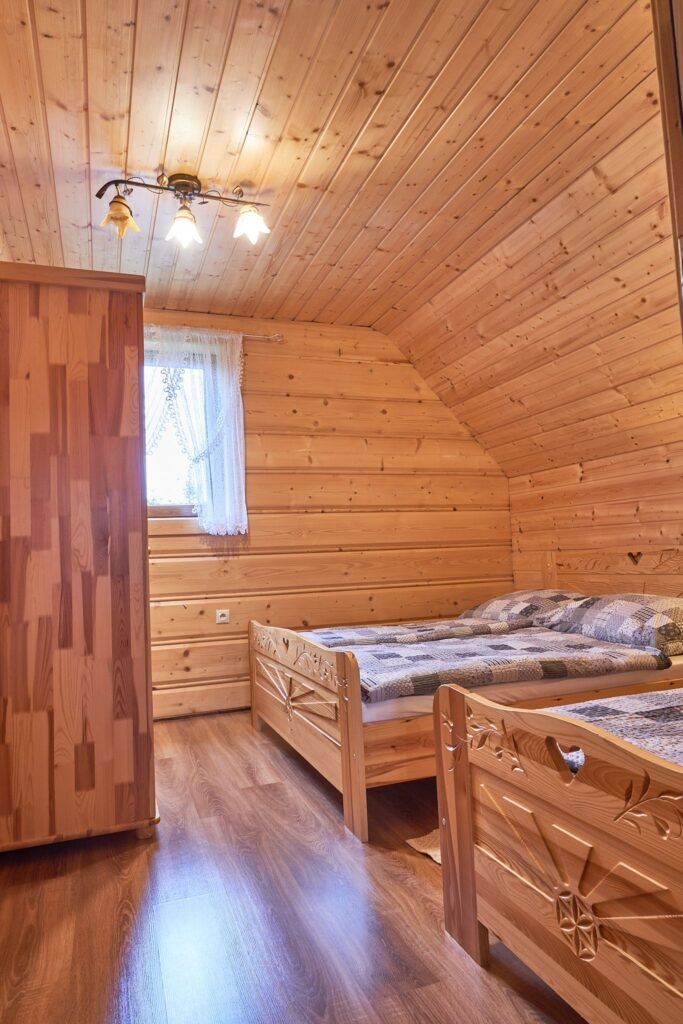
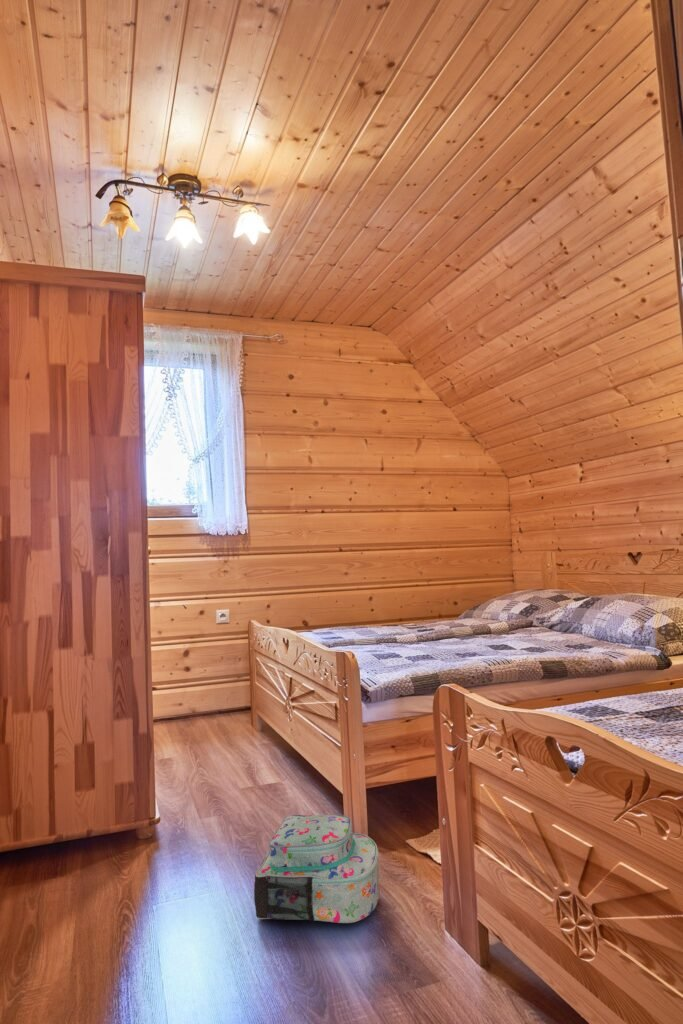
+ backpack [253,814,381,924]
